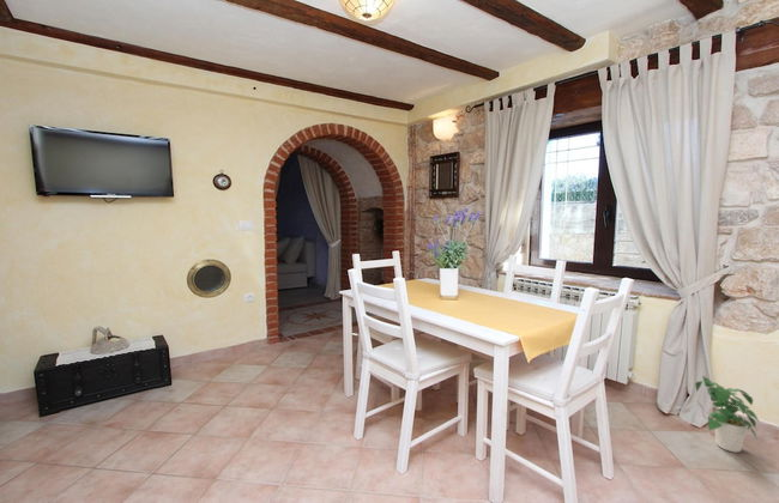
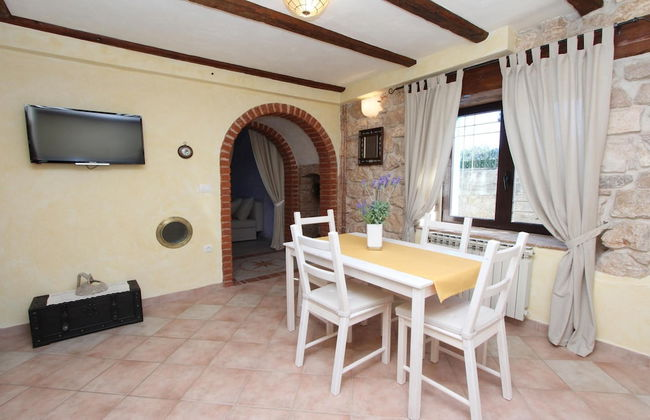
- potted plant [694,375,760,454]
